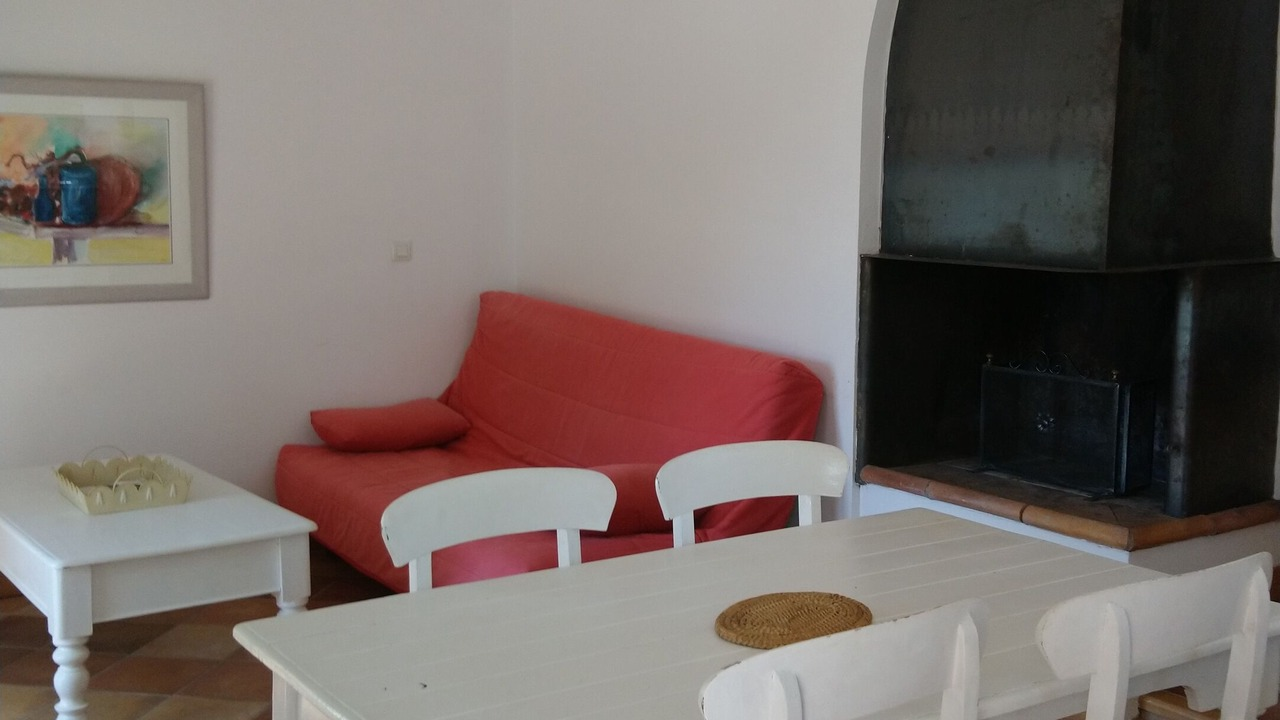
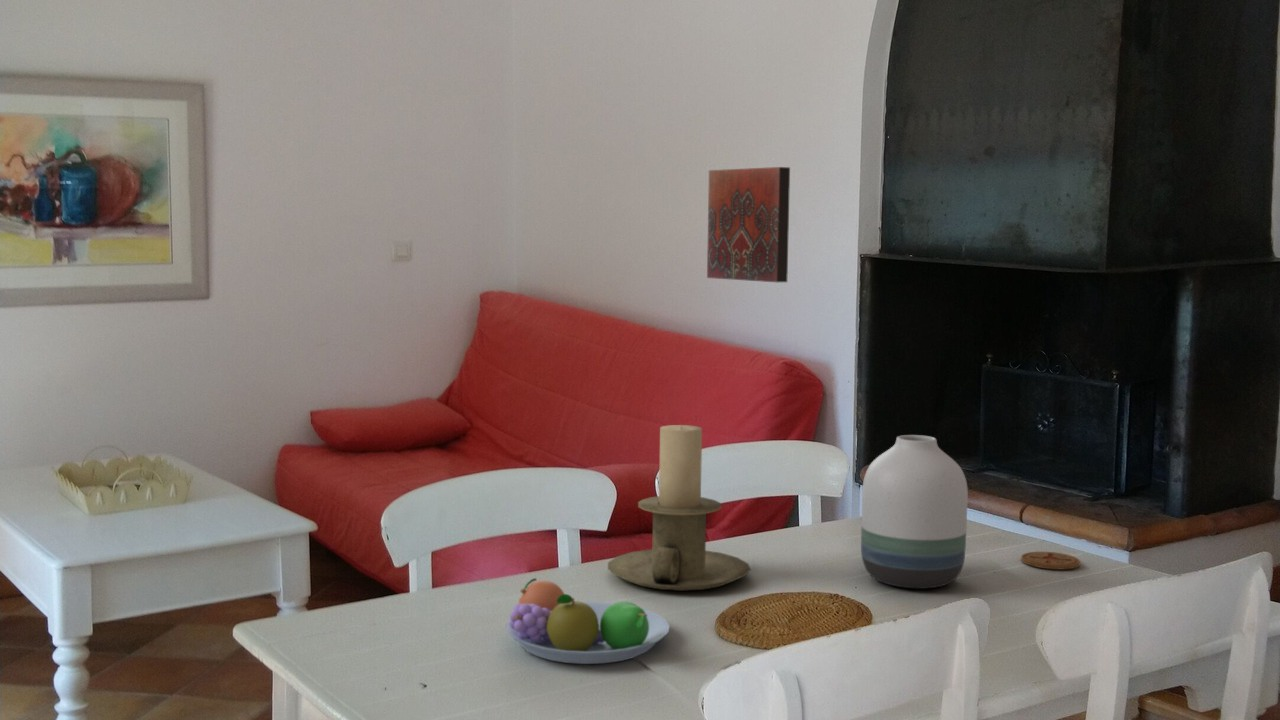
+ vase [860,434,969,589]
+ coaster [1020,551,1082,570]
+ fruit bowl [505,577,671,665]
+ decorative tile [706,166,791,283]
+ candle holder [607,424,752,592]
